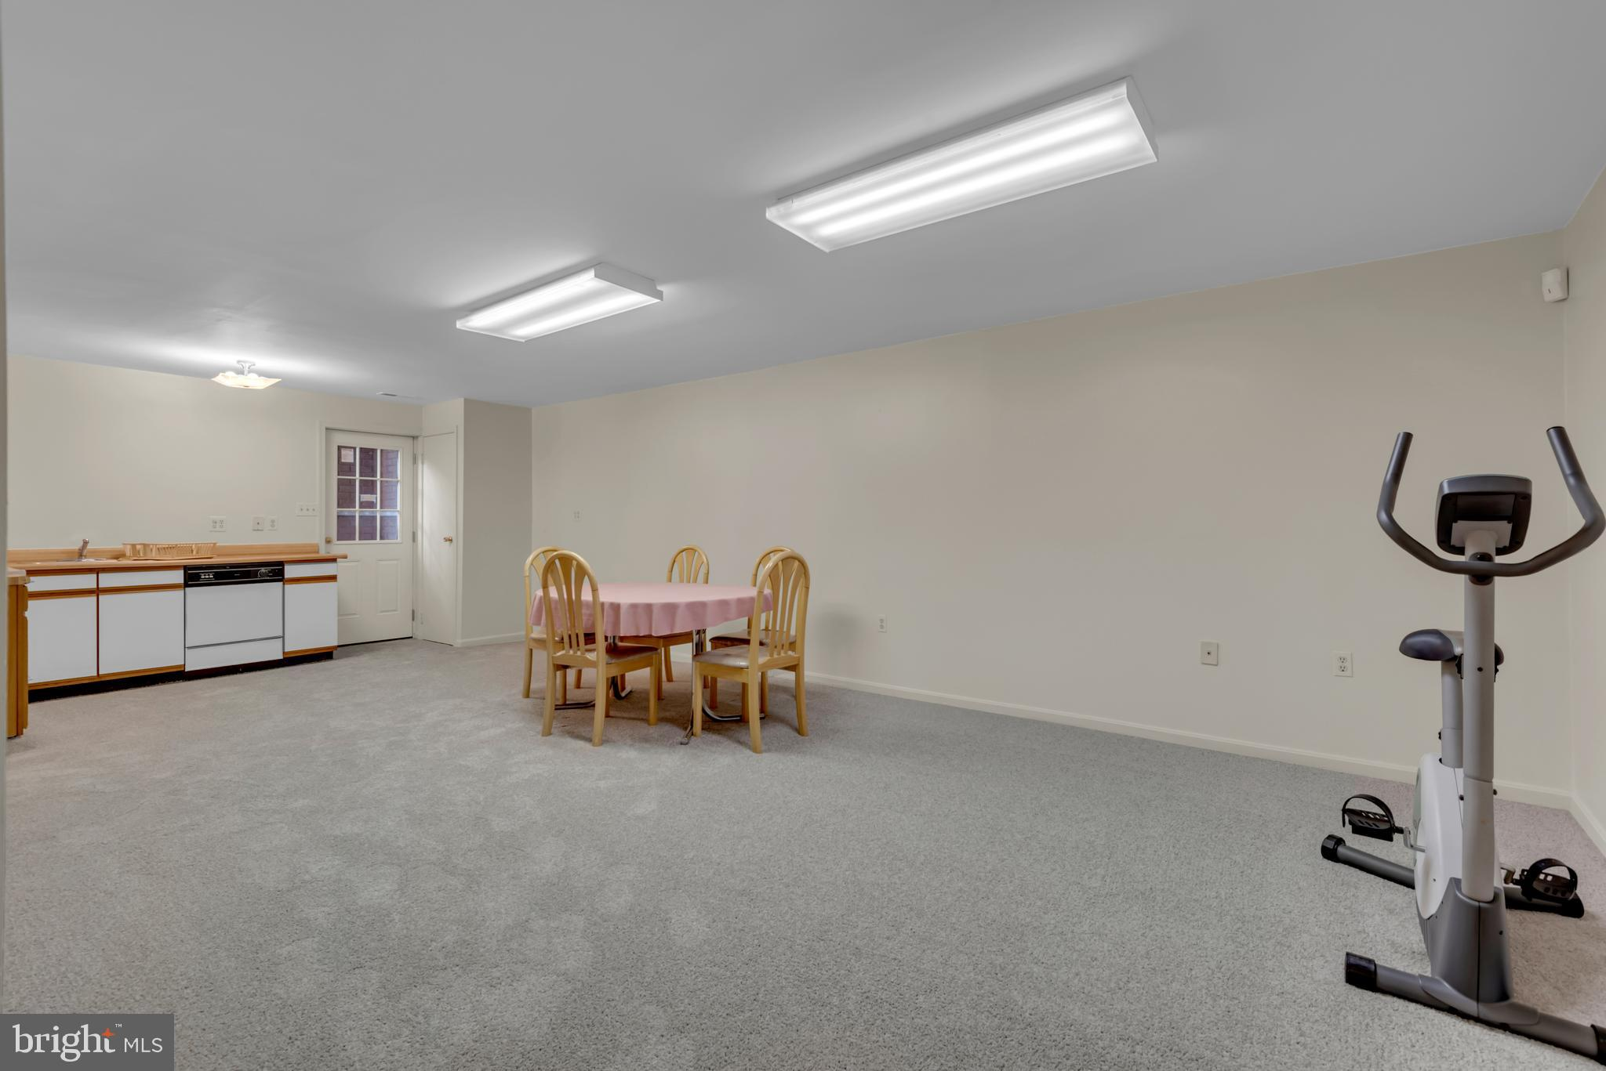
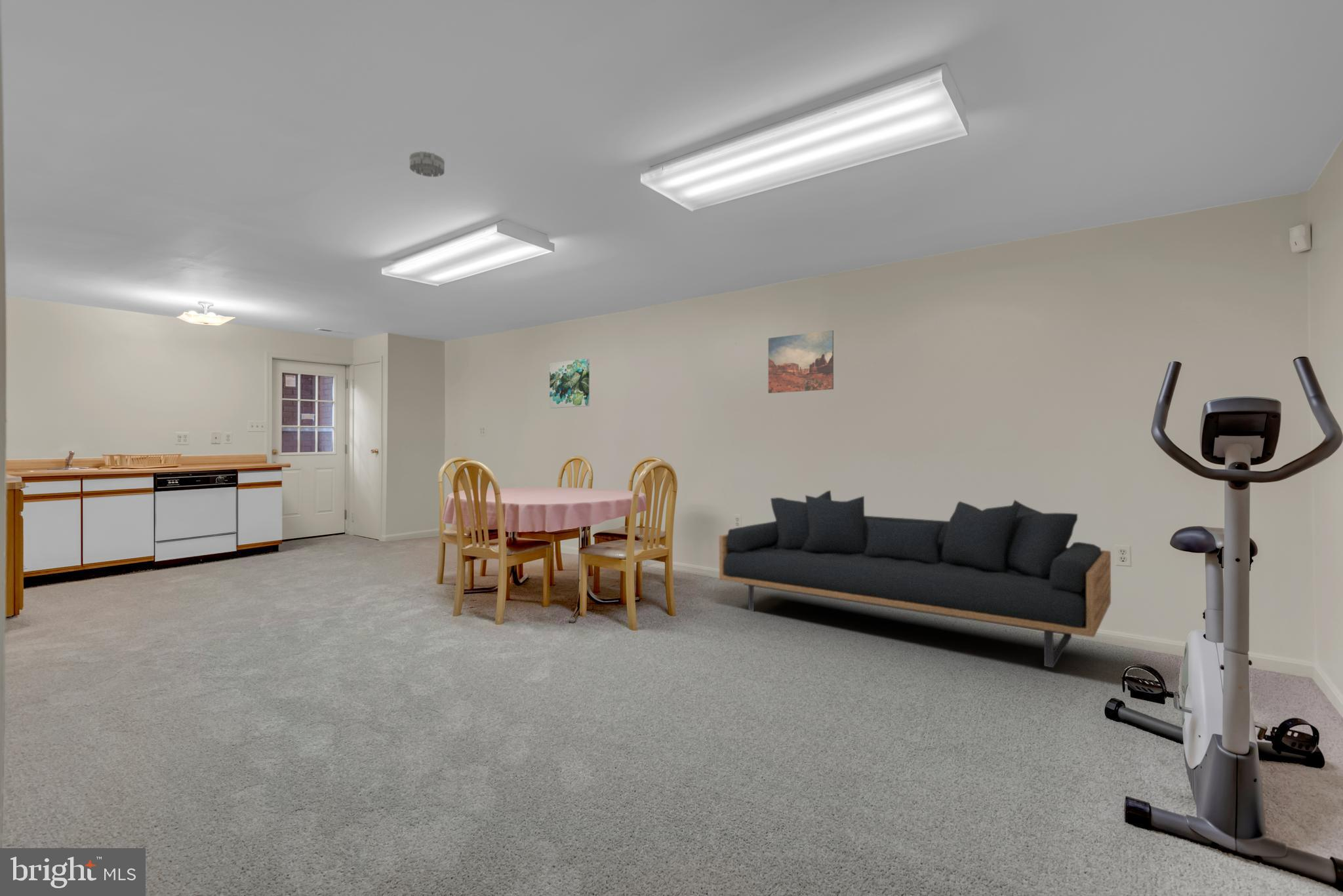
+ sofa [719,490,1112,668]
+ wall art [768,330,834,394]
+ smoke detector [409,151,445,178]
+ wall art [549,358,590,409]
